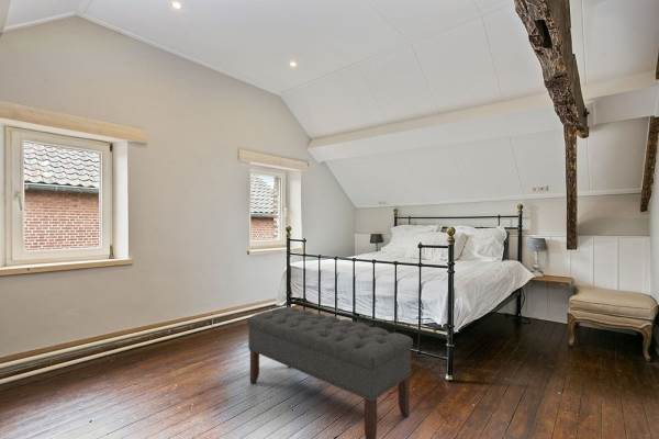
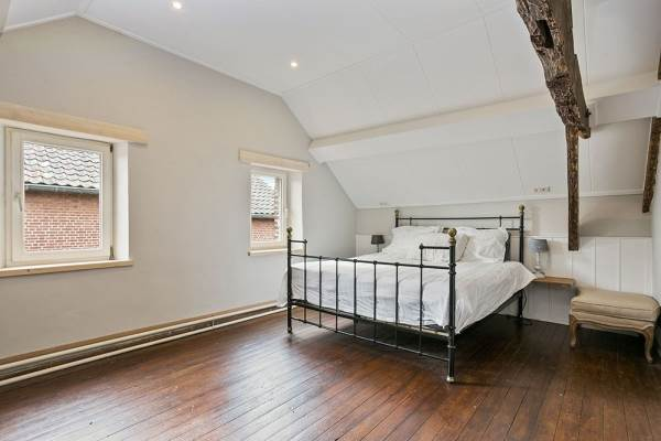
- bench [246,305,414,439]
